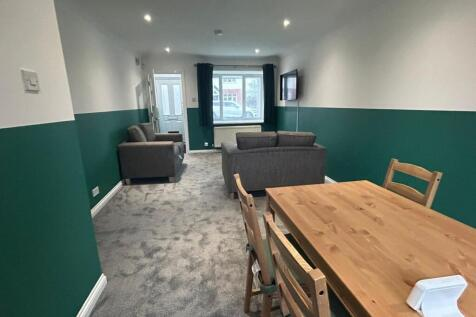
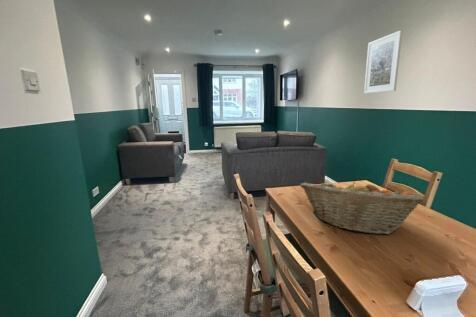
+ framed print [363,29,403,94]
+ fruit basket [299,178,424,235]
